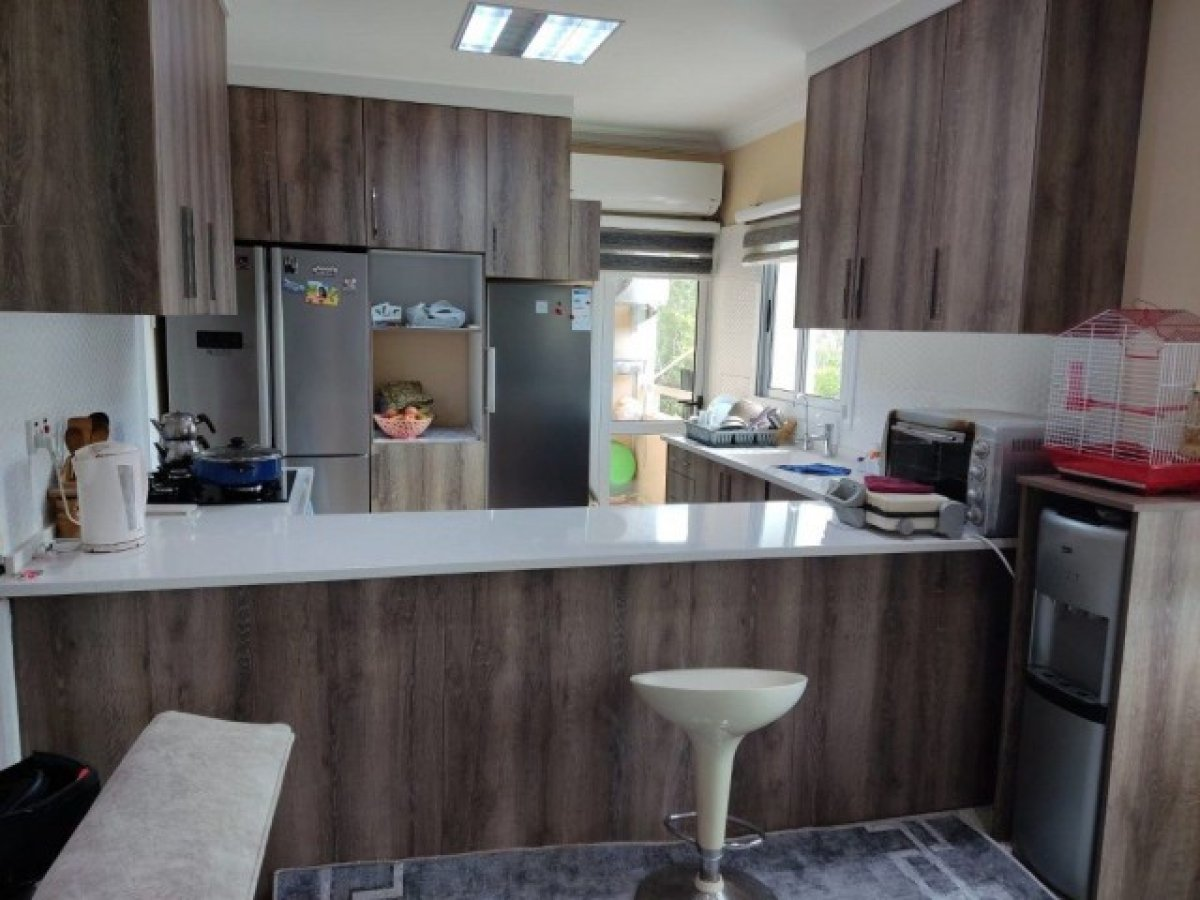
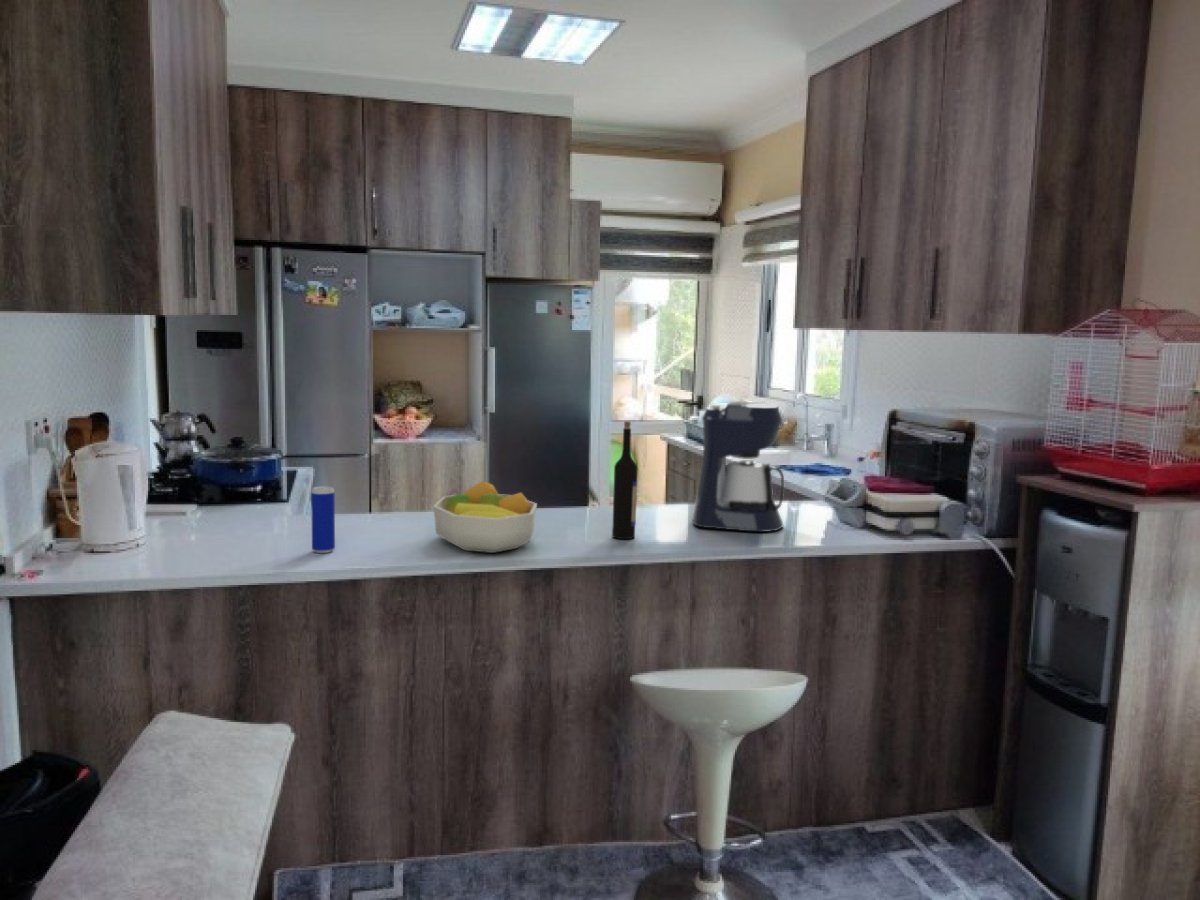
+ coffee maker [692,400,785,533]
+ fruit bowl [432,480,538,554]
+ beverage can [310,485,336,554]
+ wine bottle [611,420,638,540]
